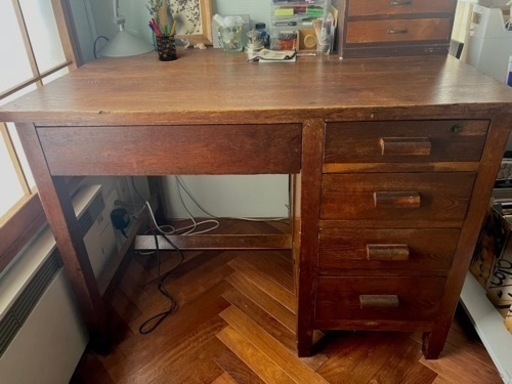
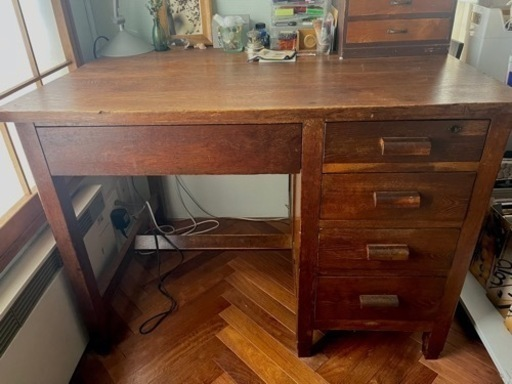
- pen holder [148,17,178,61]
